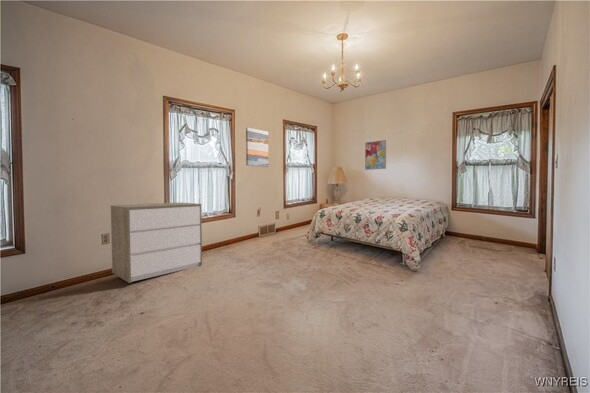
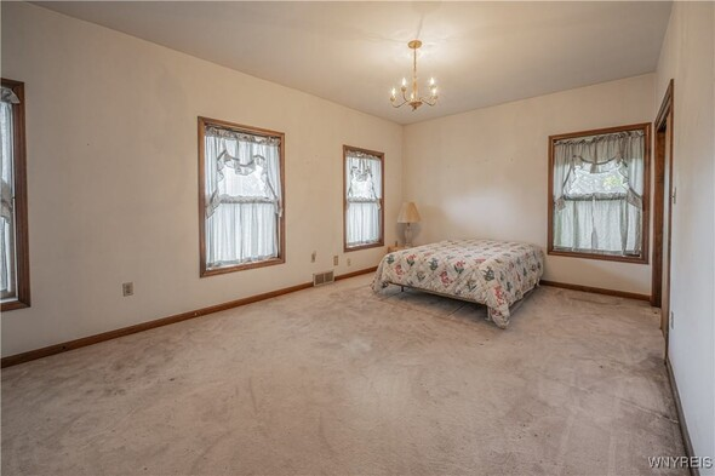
- wall art [245,127,270,168]
- dresser [110,201,203,284]
- wall art [364,139,387,171]
